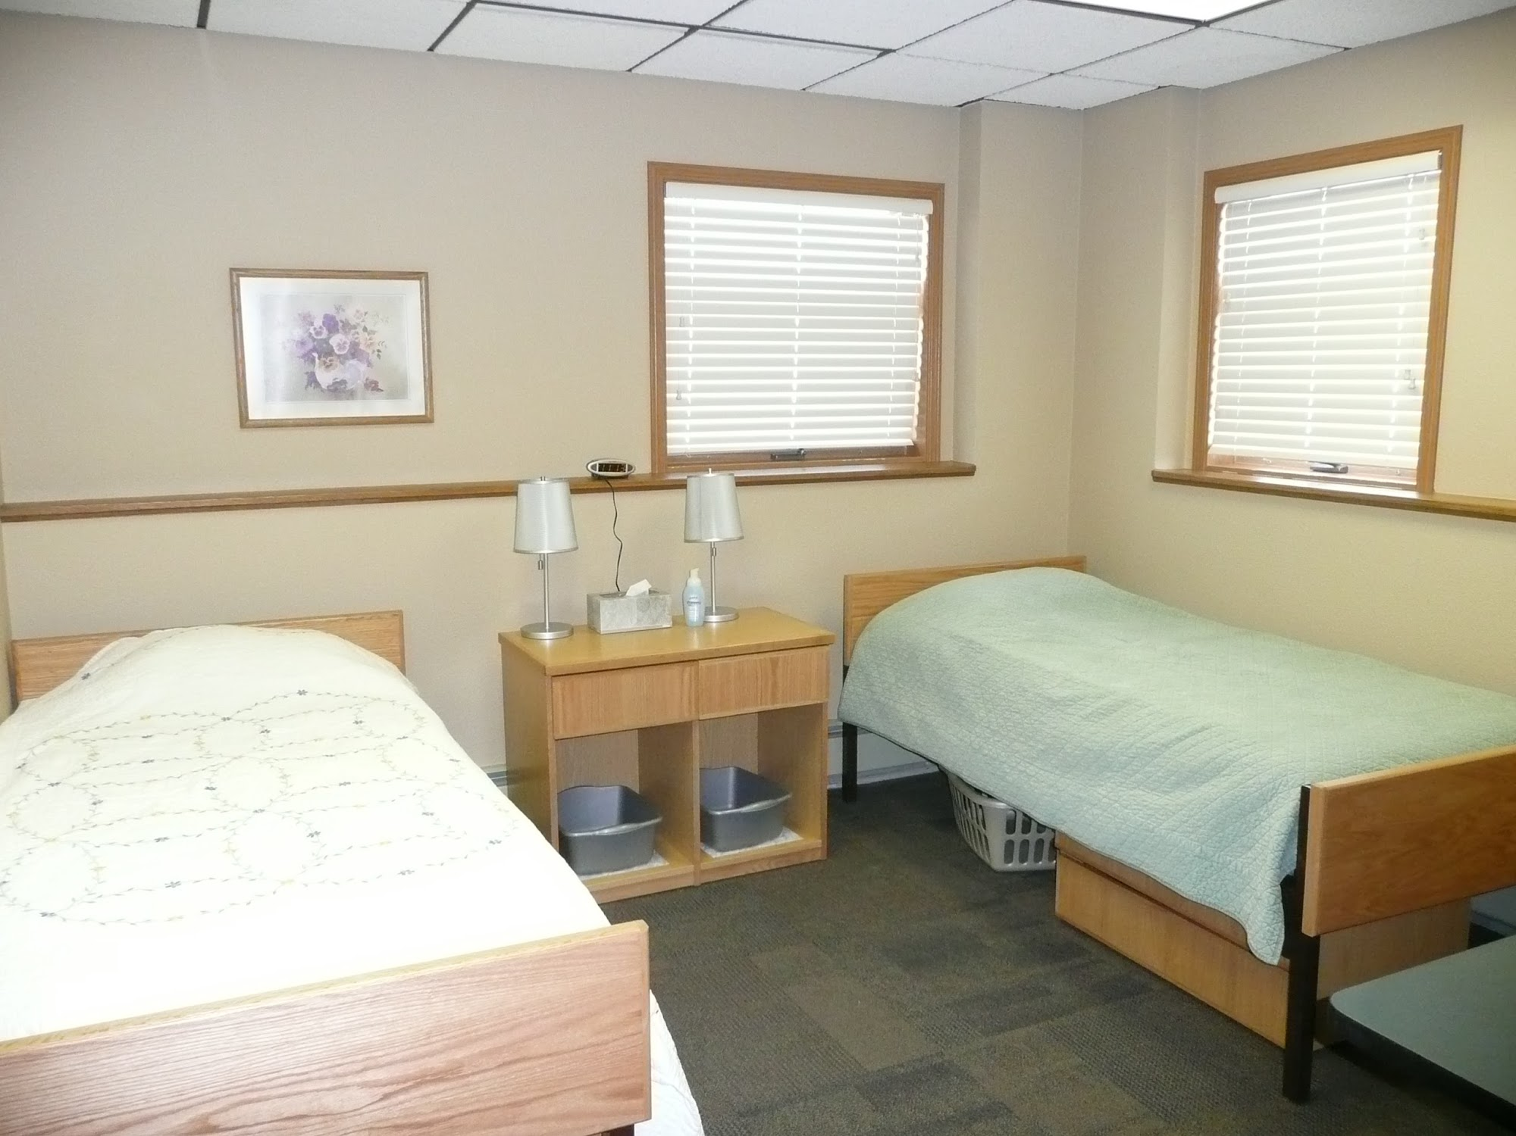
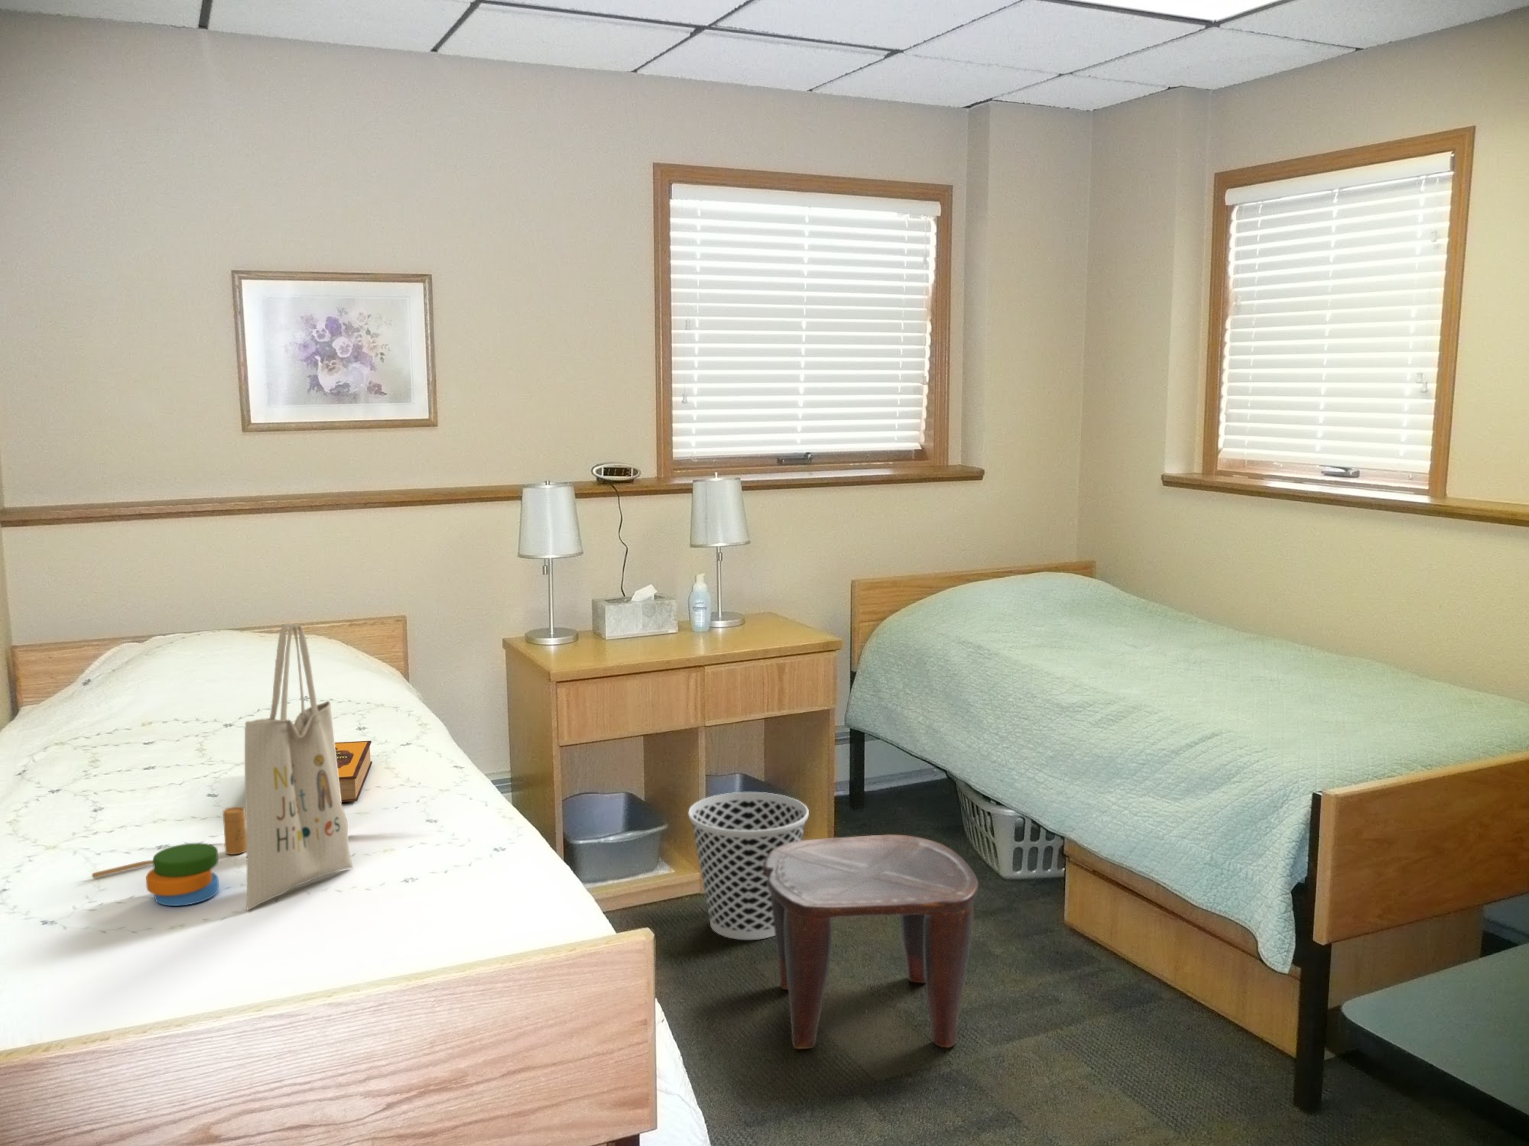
+ hardback book [333,740,373,803]
+ stool [763,834,979,1050]
+ tote bag [91,622,353,911]
+ wastebasket [687,792,809,940]
